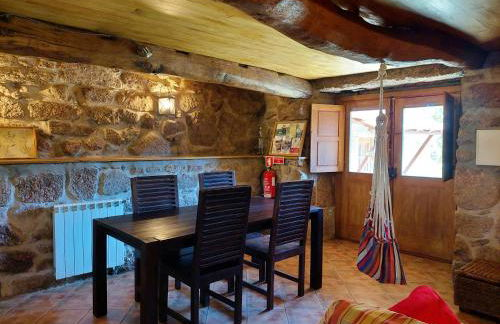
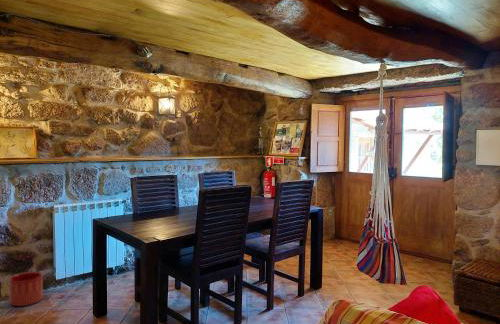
+ planter [8,271,44,307]
